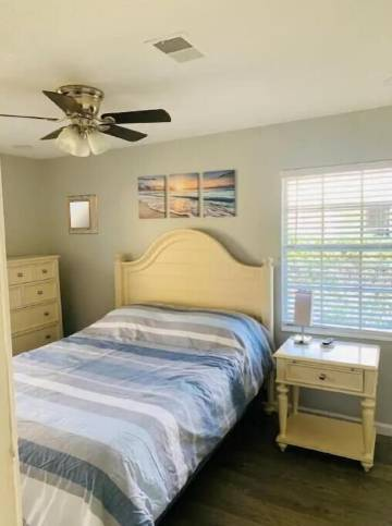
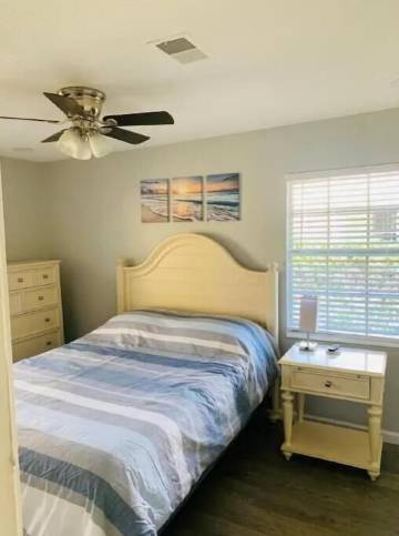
- home mirror [66,194,99,235]
